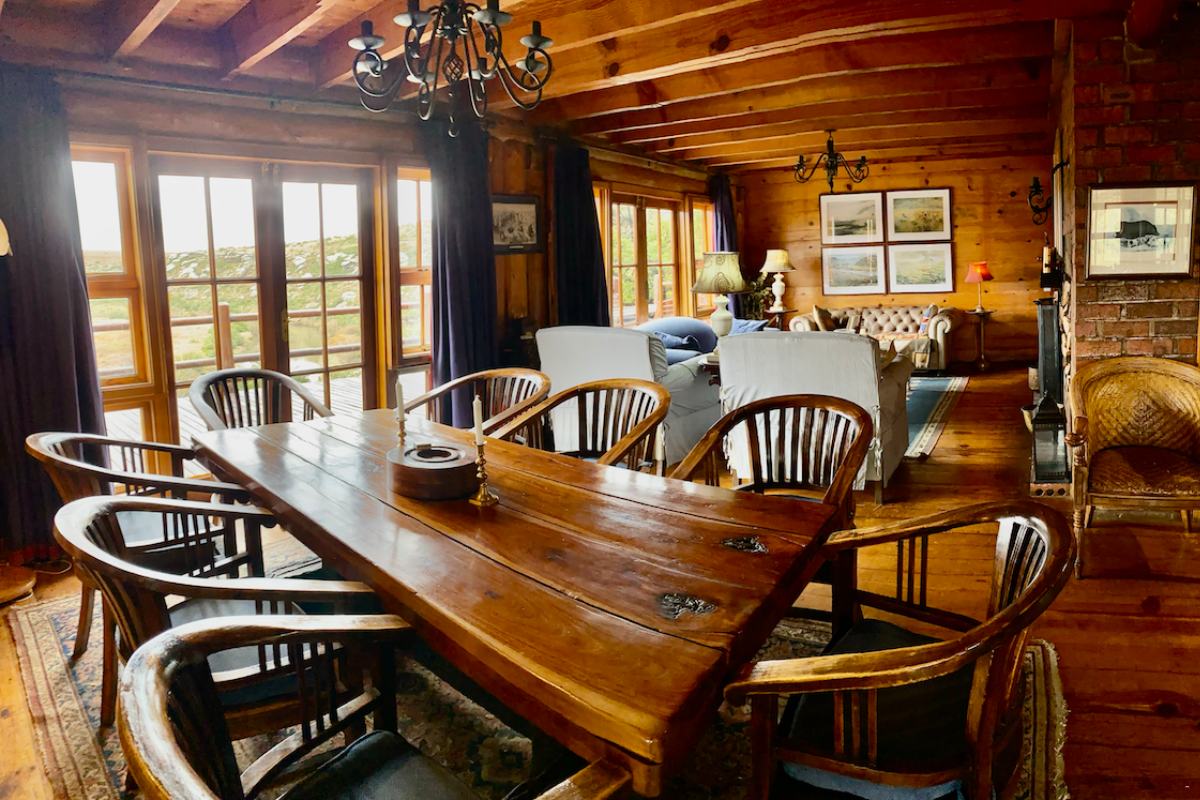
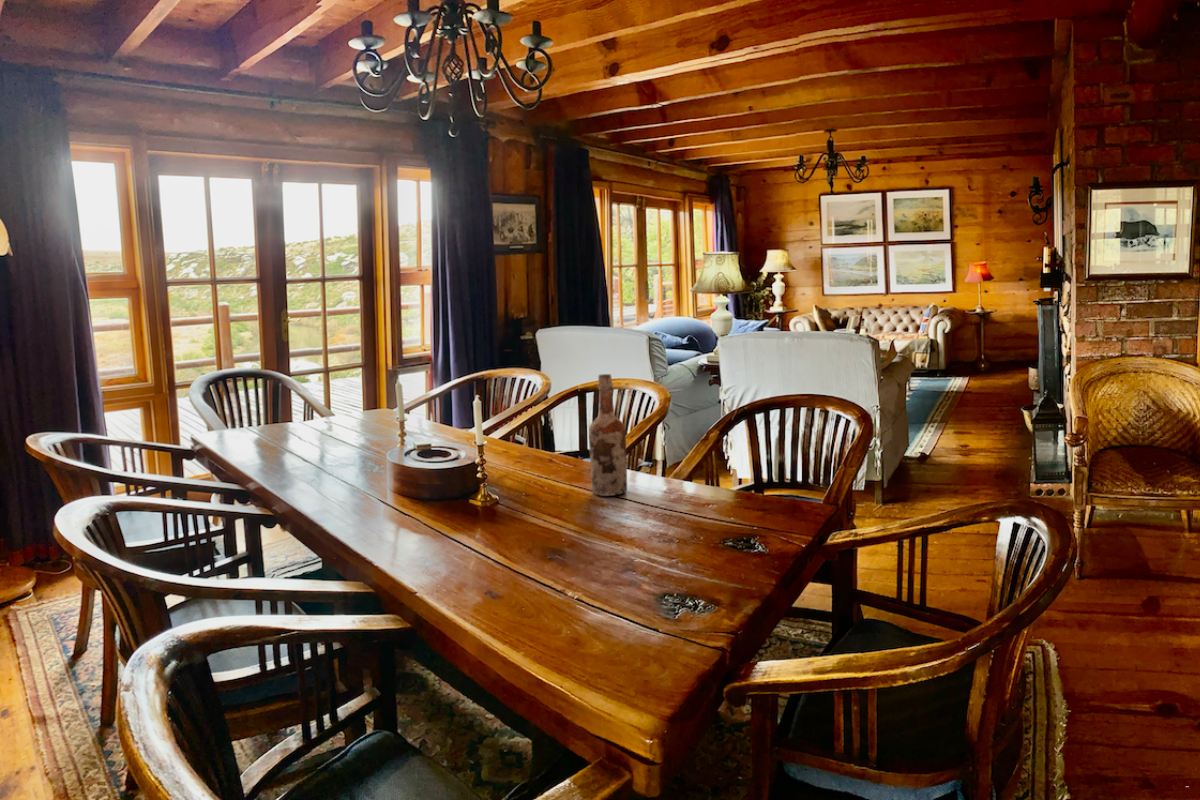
+ wine bottle [588,373,628,497]
